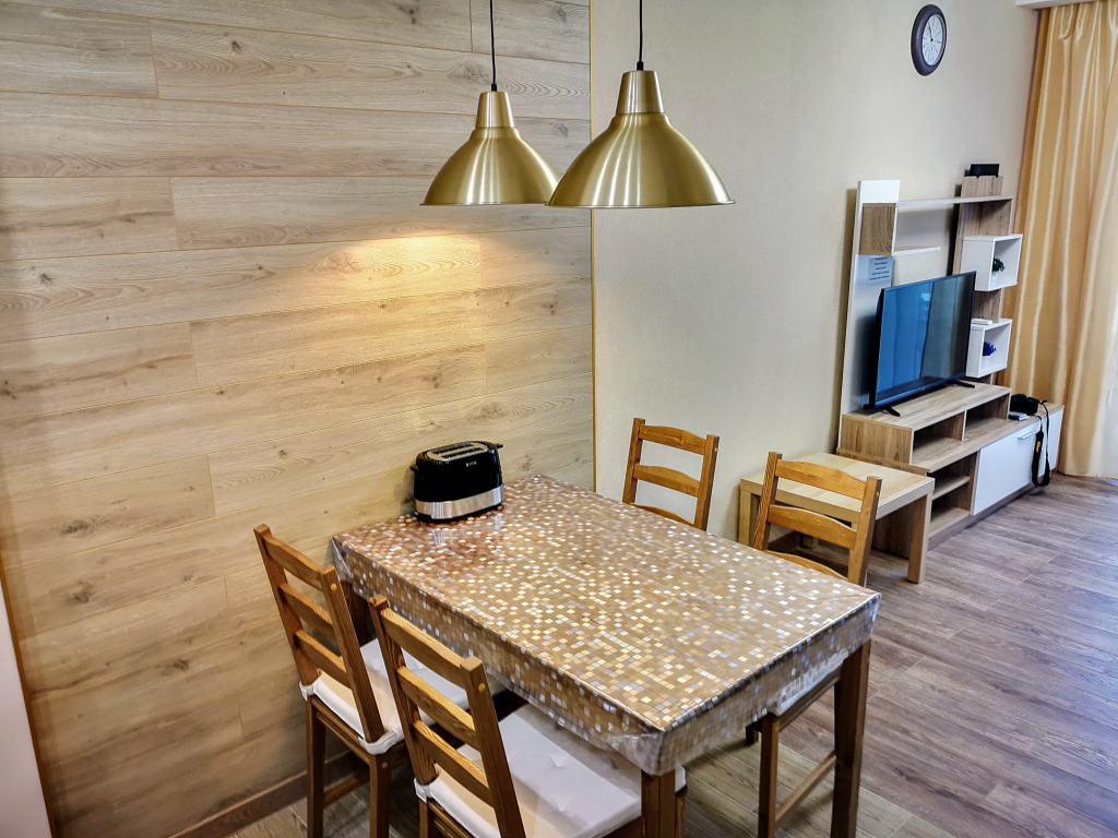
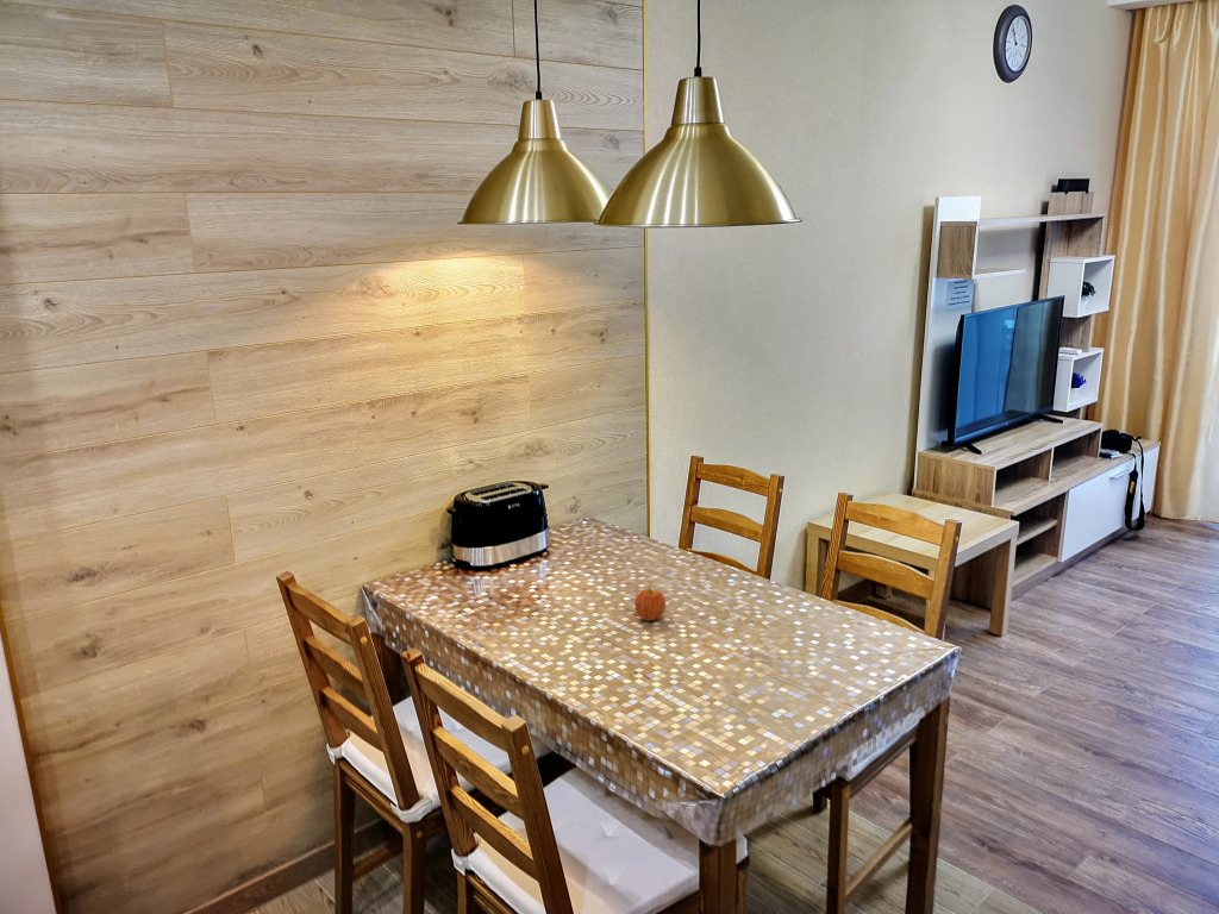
+ apple [633,586,667,622]
